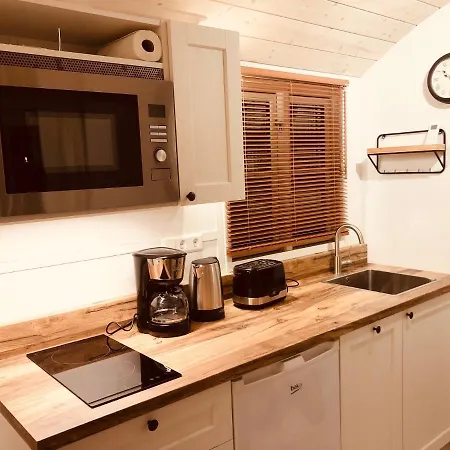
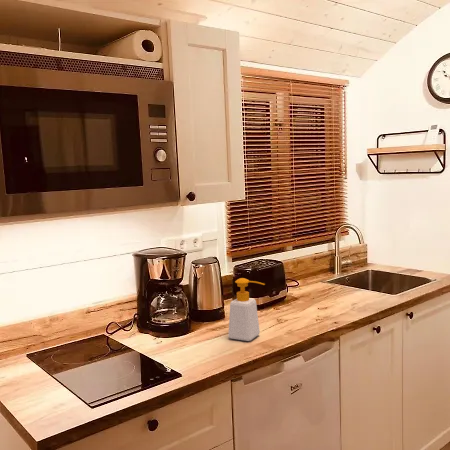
+ soap bottle [227,277,266,342]
